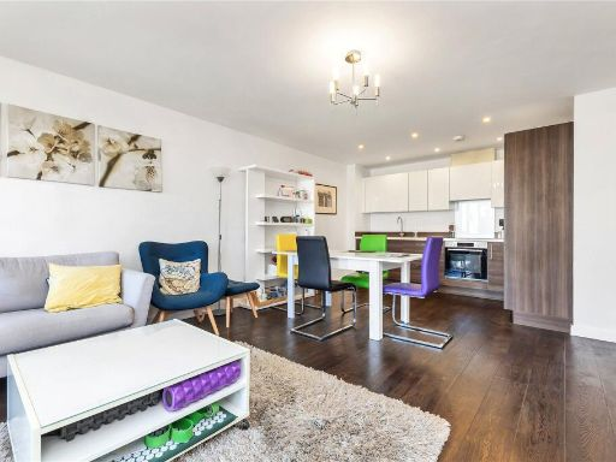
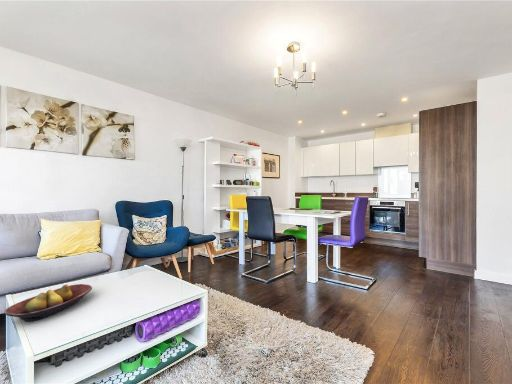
+ fruit bowl [3,283,93,323]
